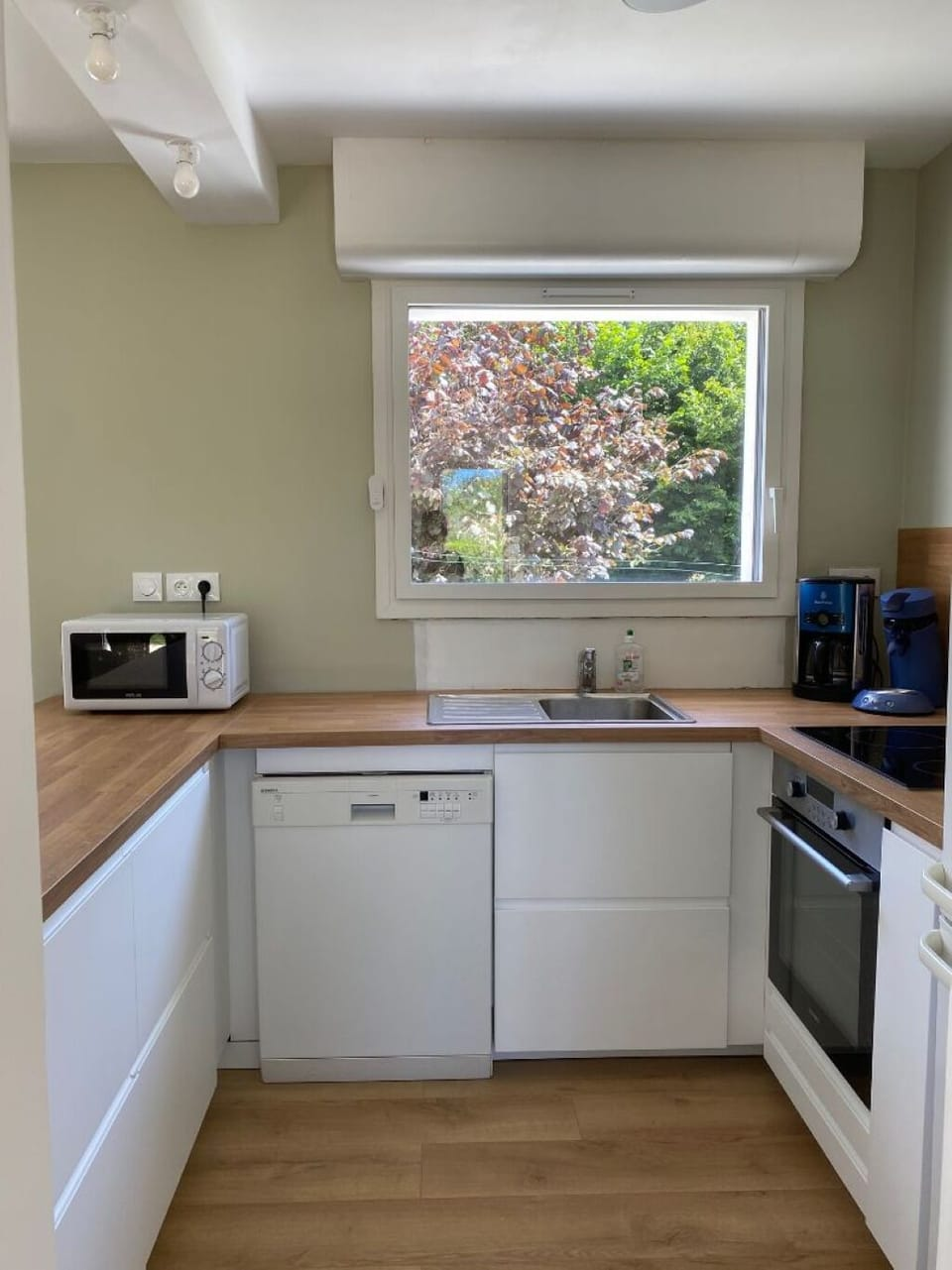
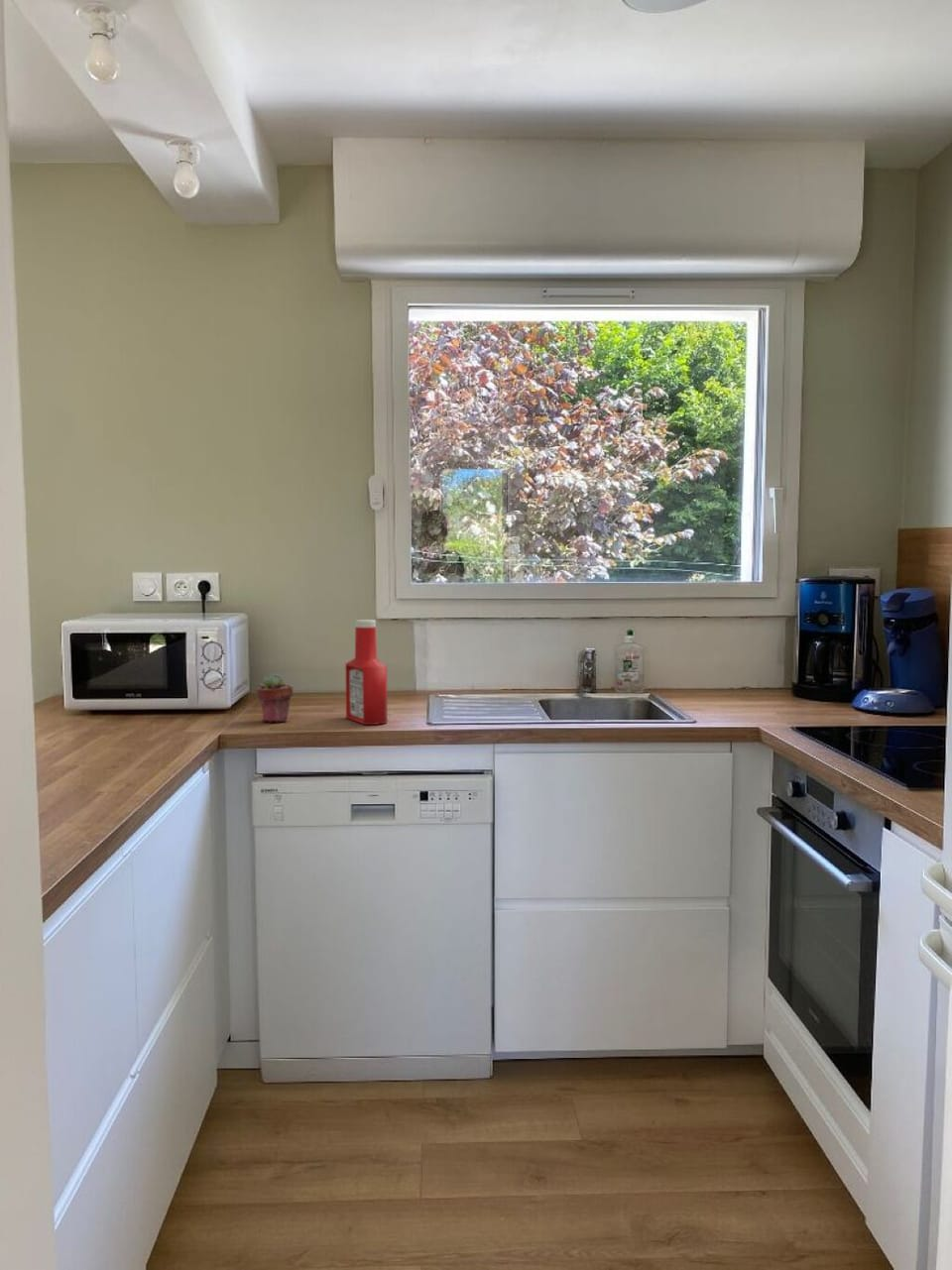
+ potted succulent [255,672,294,723]
+ soap bottle [344,619,389,726]
